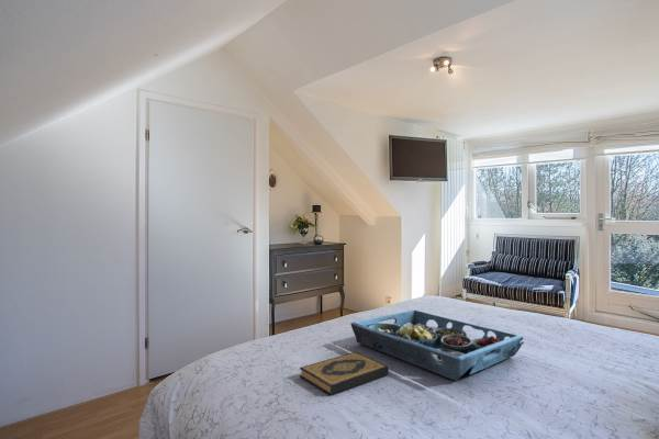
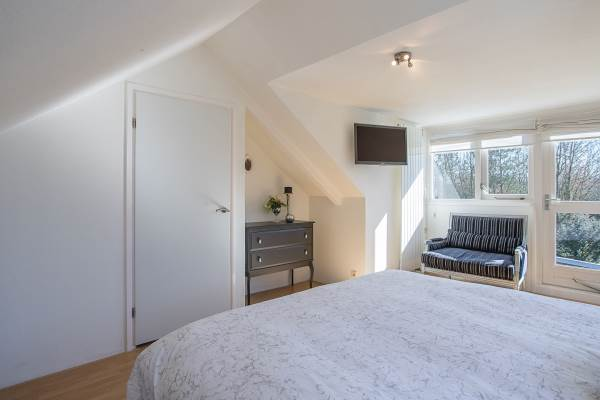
- hardback book [299,351,390,396]
- serving tray [350,309,525,382]
